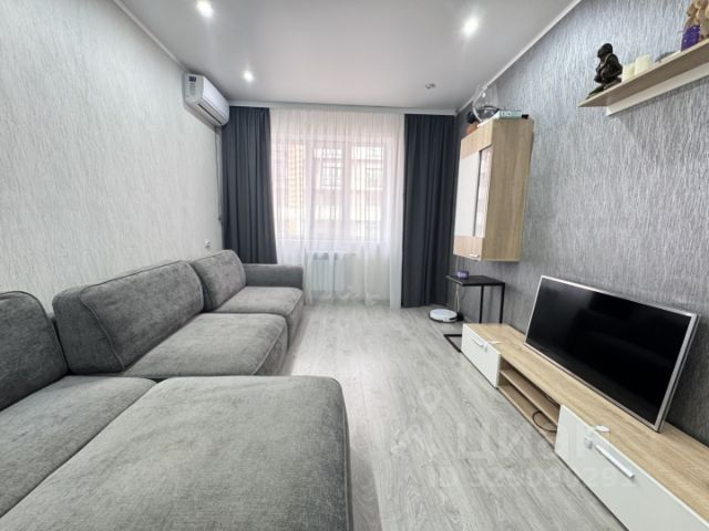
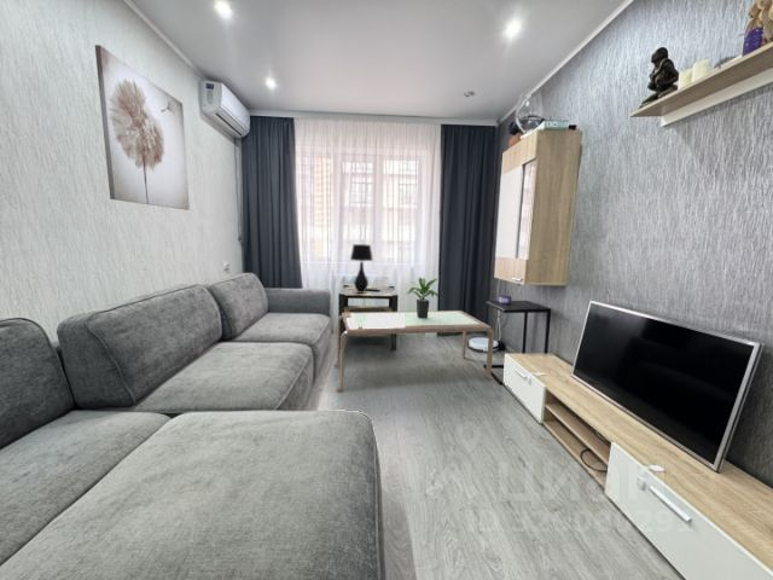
+ table lamp [349,243,374,292]
+ wall art [94,44,191,211]
+ side table [337,284,400,352]
+ coffee table [332,309,495,392]
+ potted plant [405,277,440,318]
